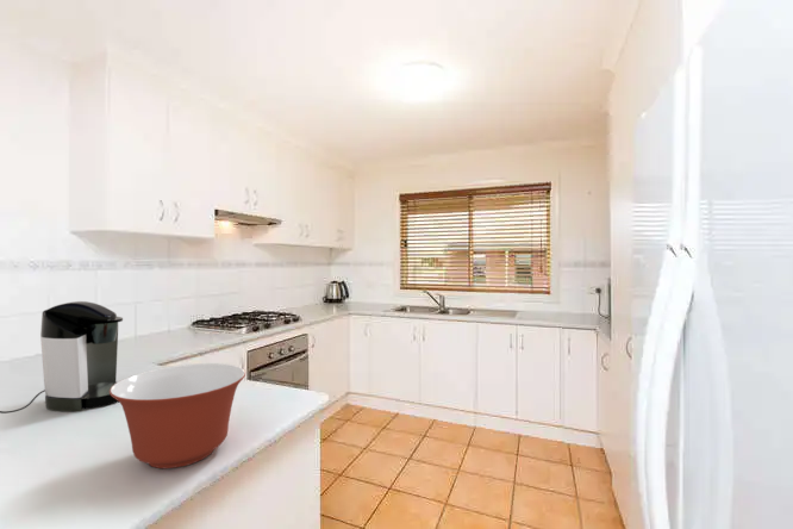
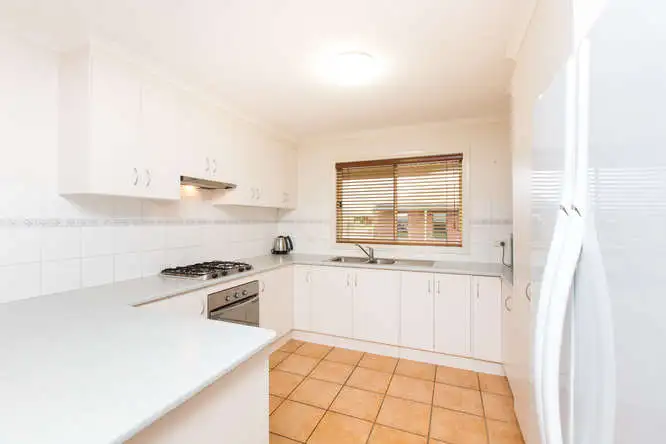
- mixing bowl [110,362,246,469]
- coffee maker [0,300,124,415]
